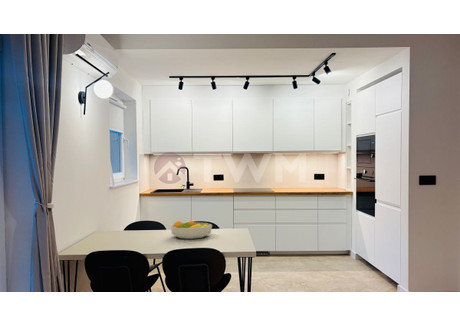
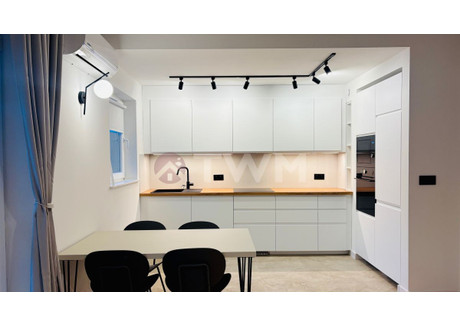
- fruit bowl [170,219,213,240]
